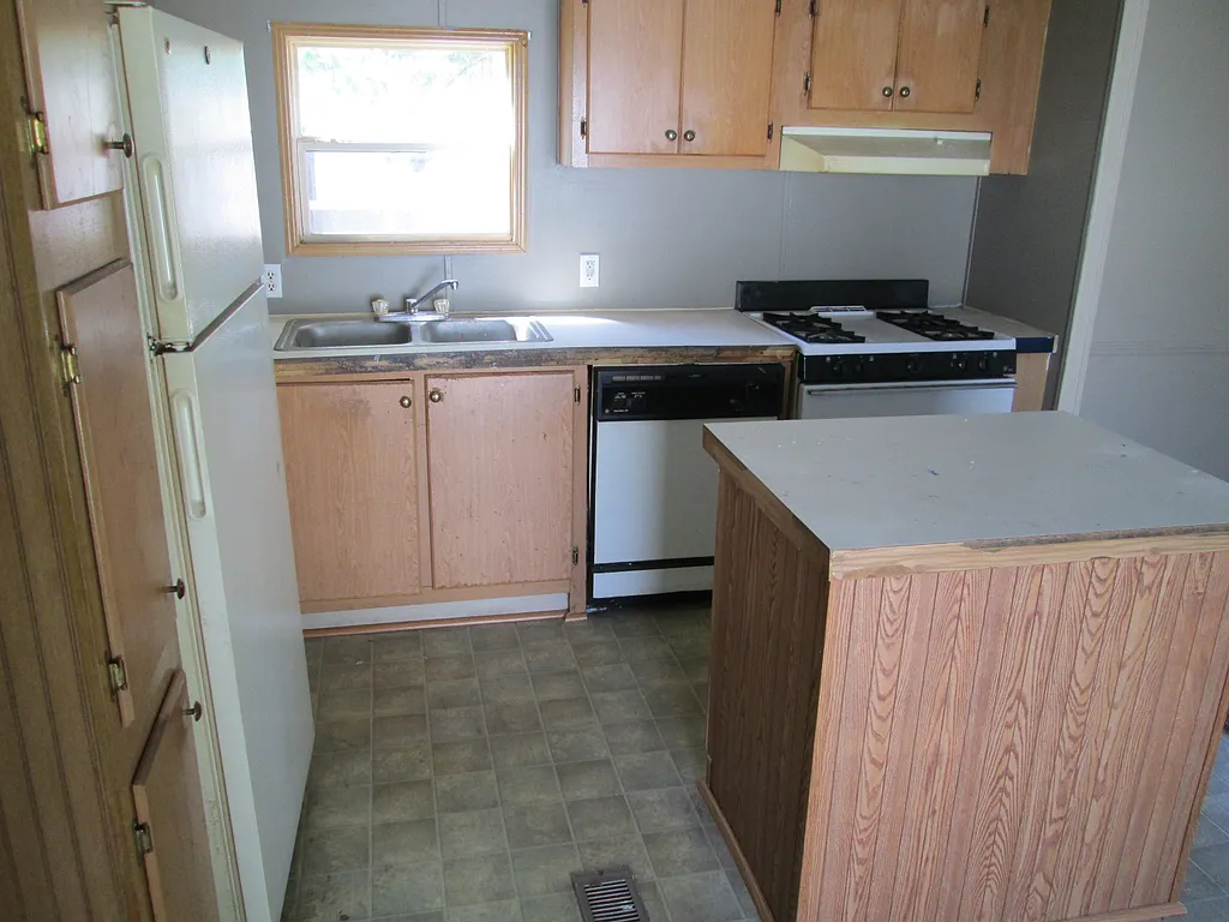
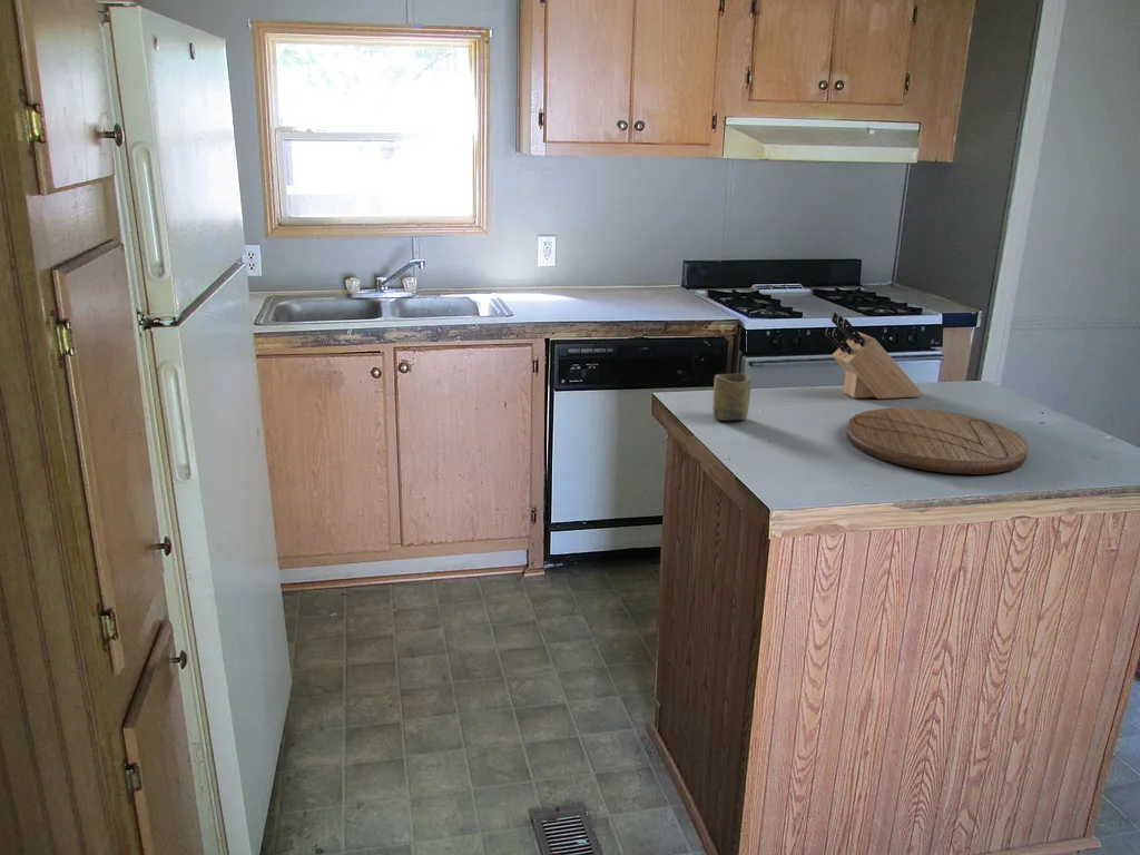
+ cup [711,373,753,421]
+ cutting board [846,406,1030,475]
+ knife block [824,311,924,400]
